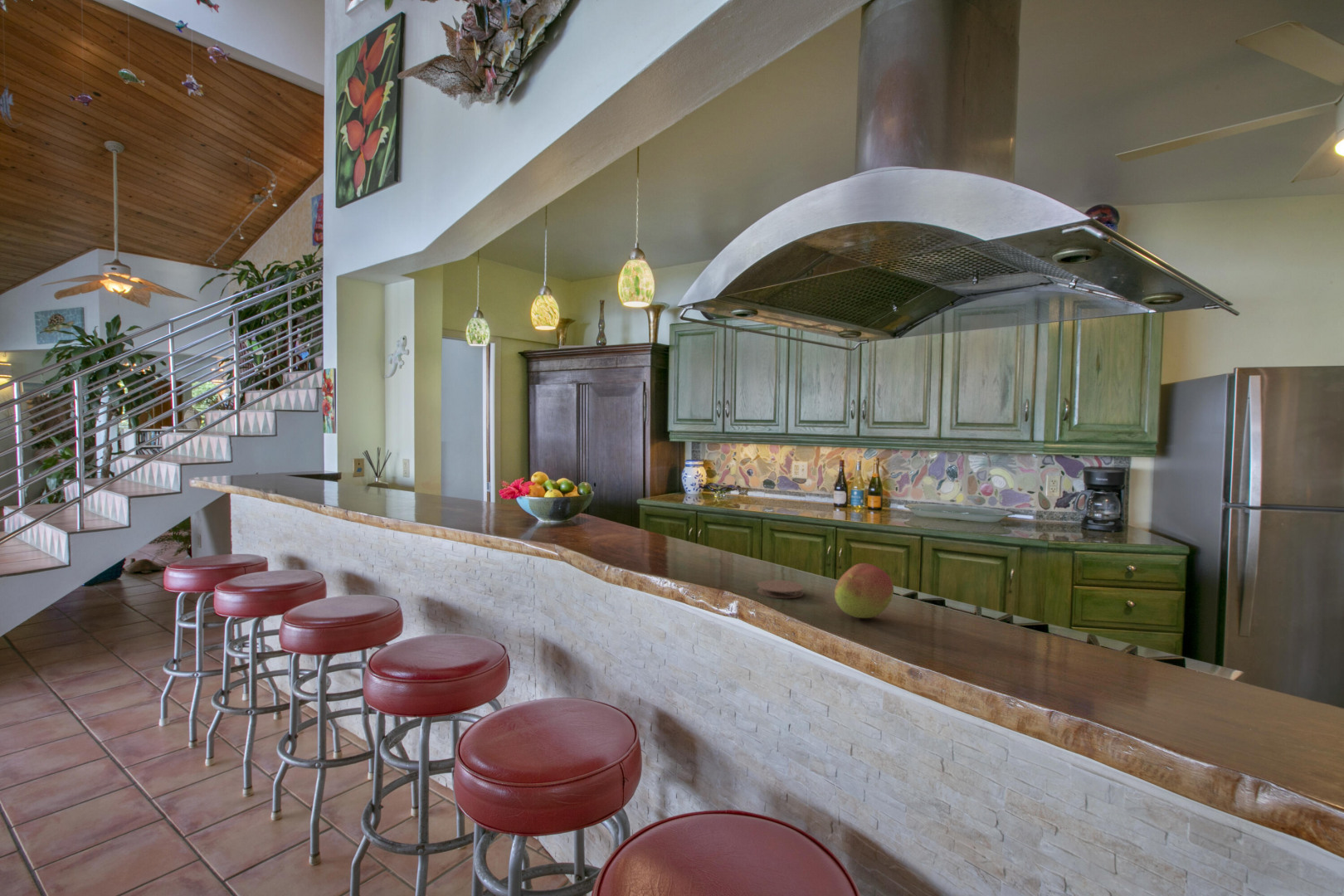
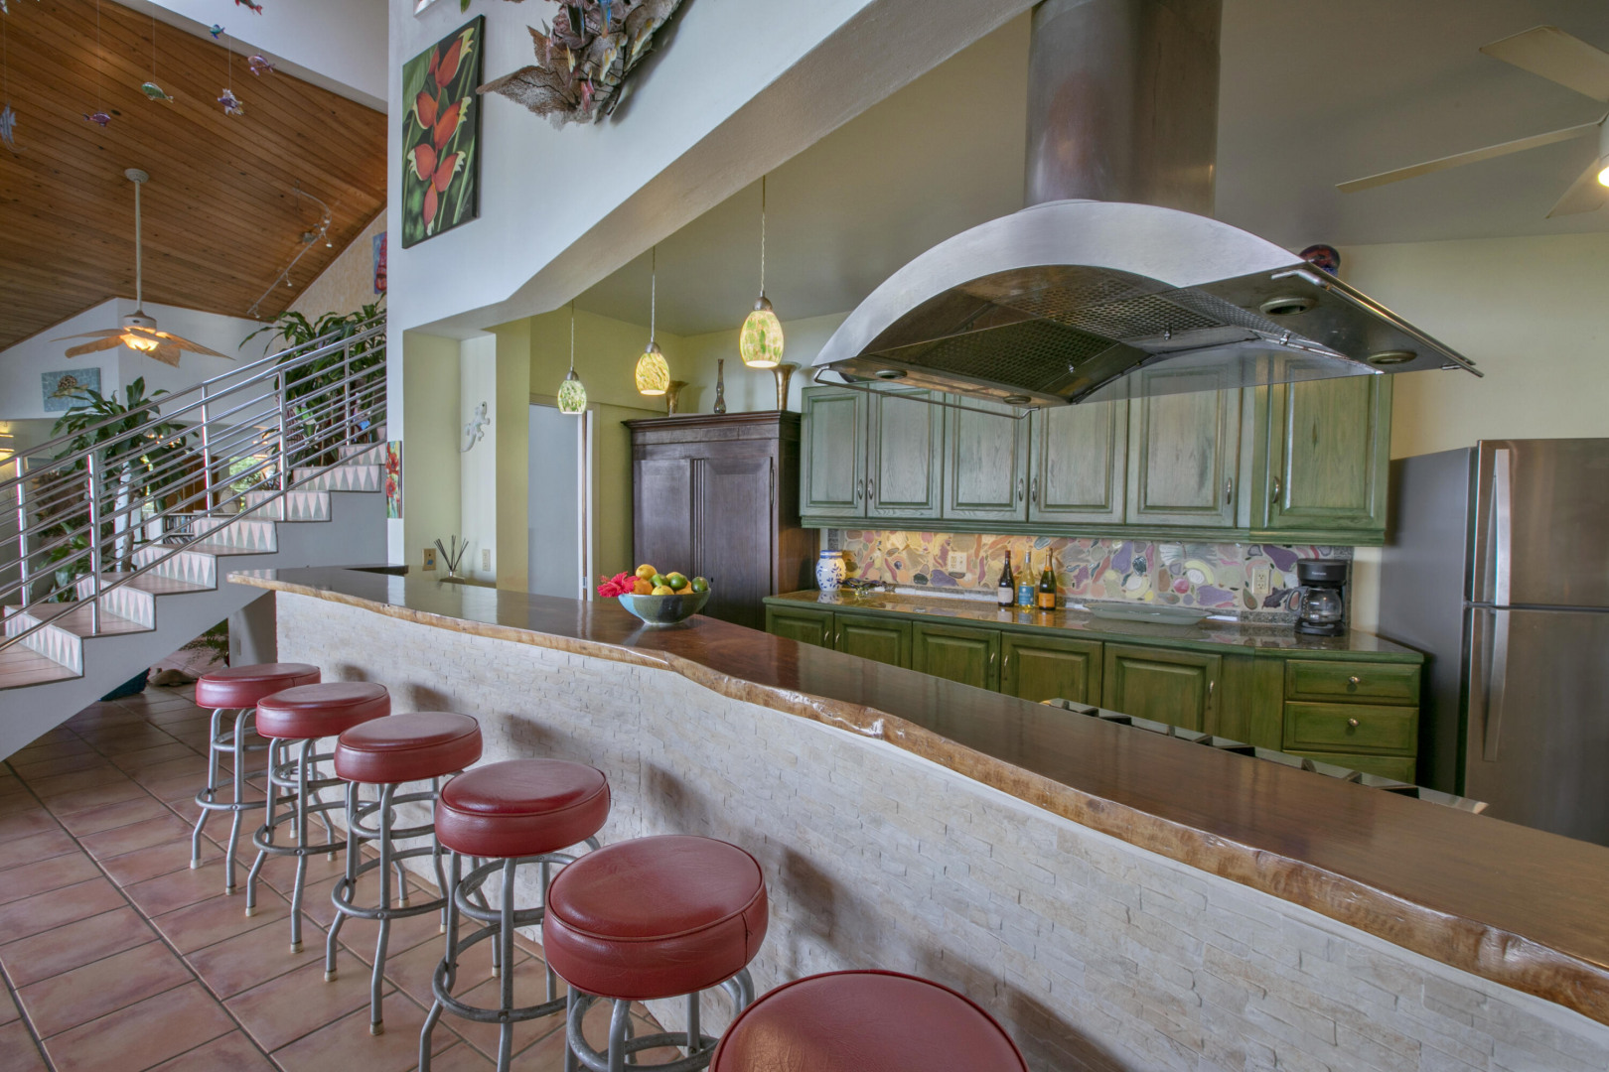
- fruit [834,562,894,619]
- coaster [757,579,805,599]
